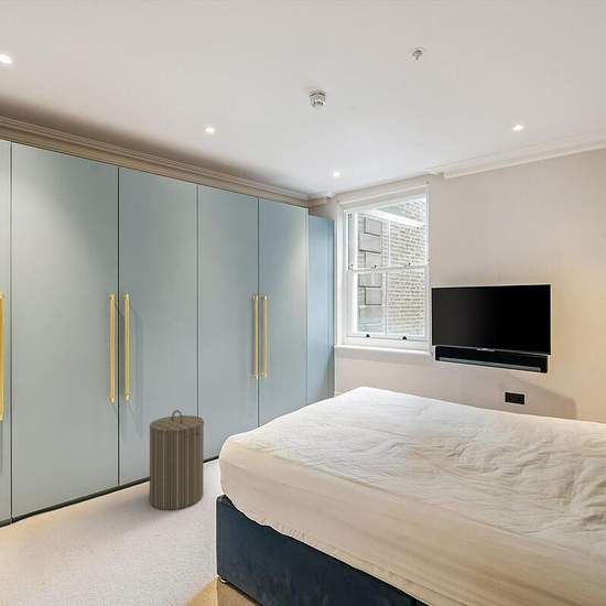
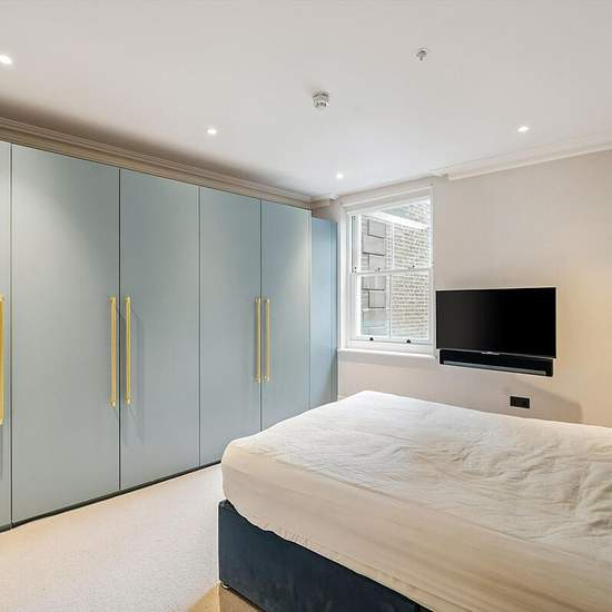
- laundry hamper [149,409,205,511]
